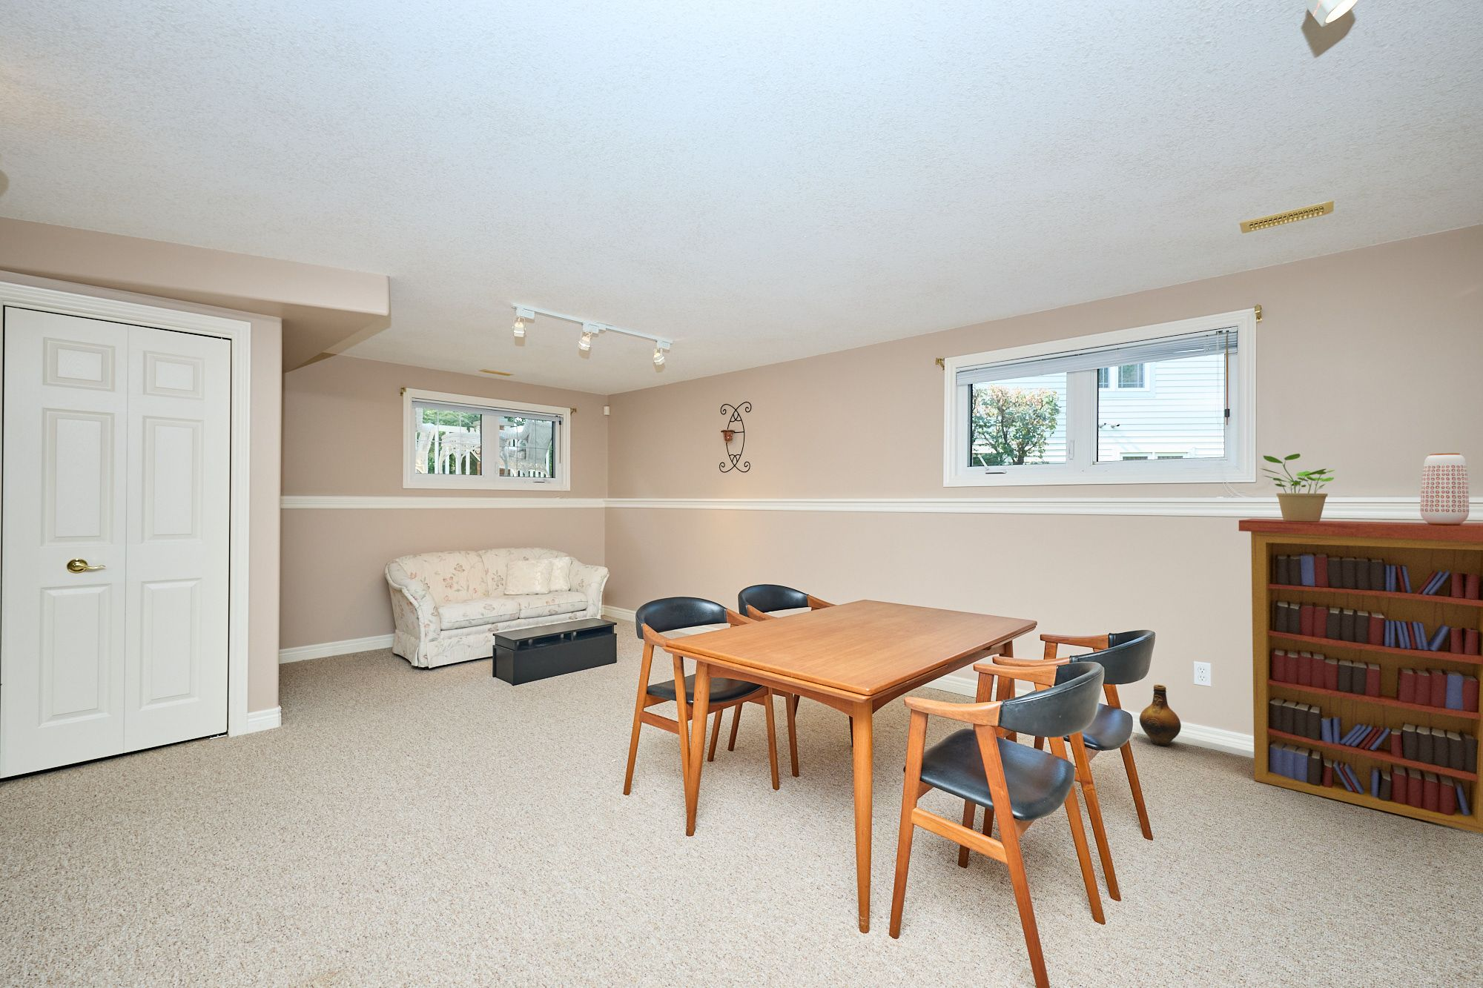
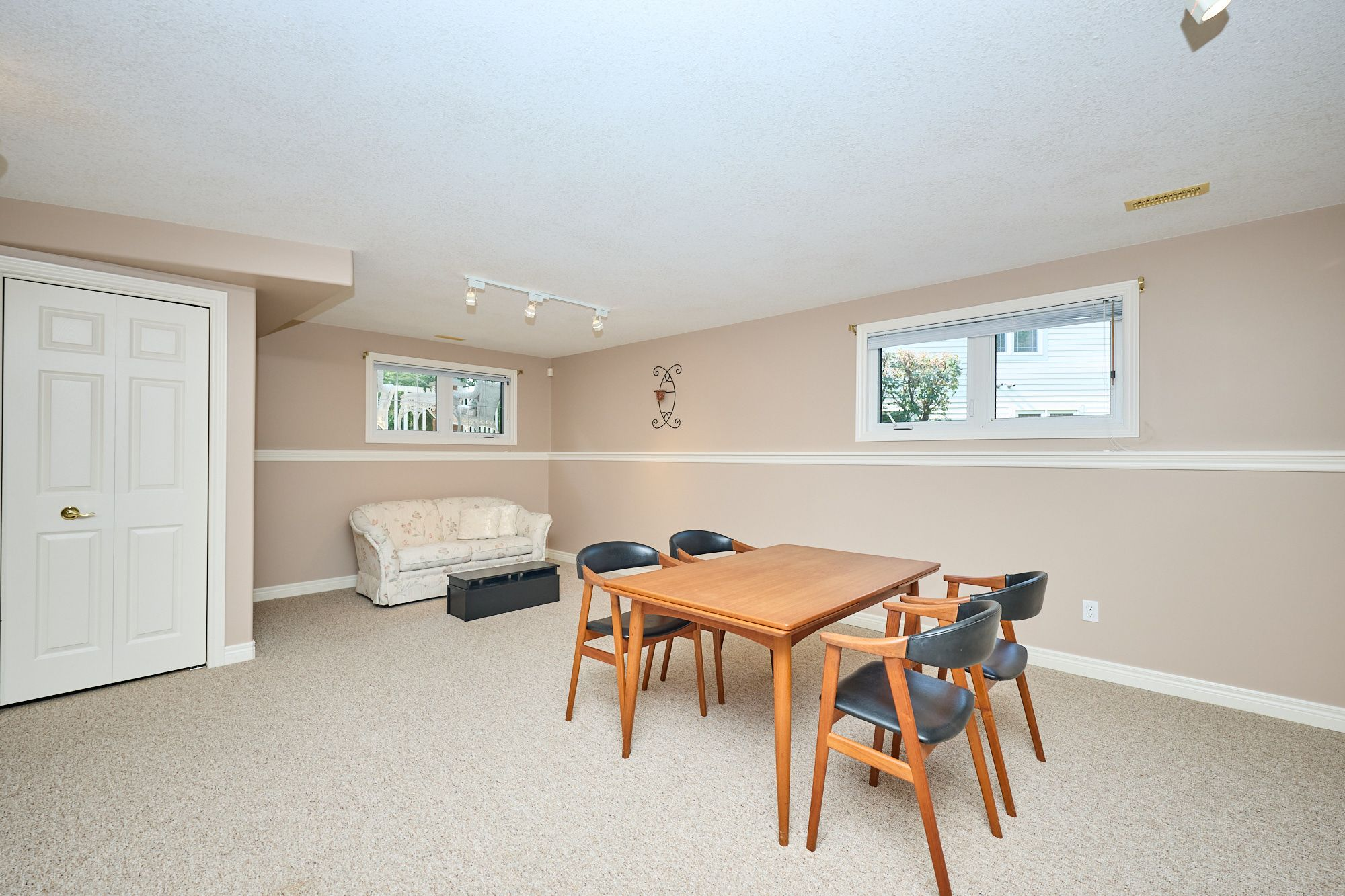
- bookcase [1238,518,1483,835]
- planter [1419,453,1470,525]
- ceramic jug [1139,684,1182,748]
- potted plant [1260,453,1335,522]
